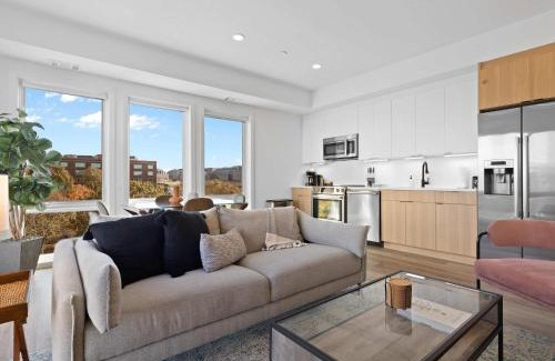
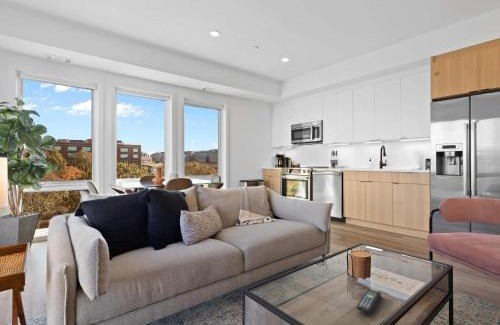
+ remote control [355,288,382,314]
